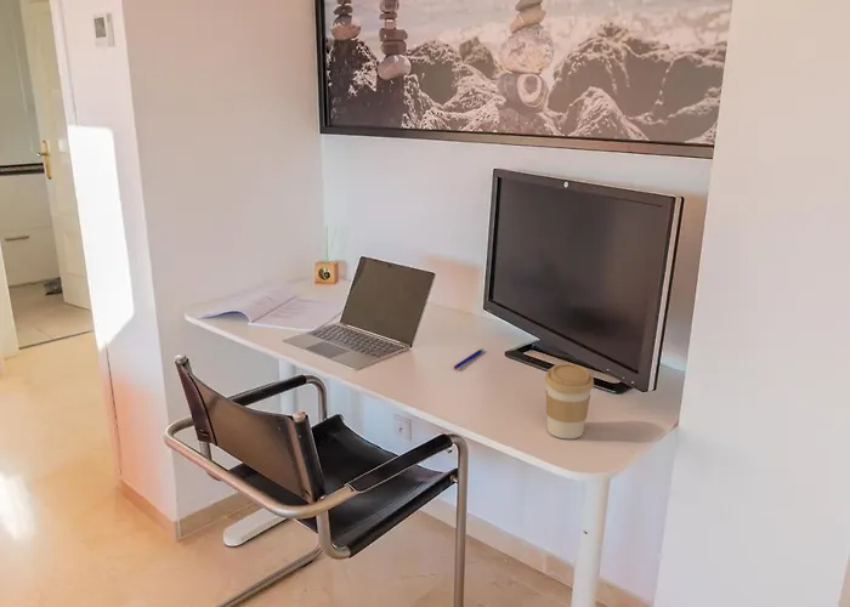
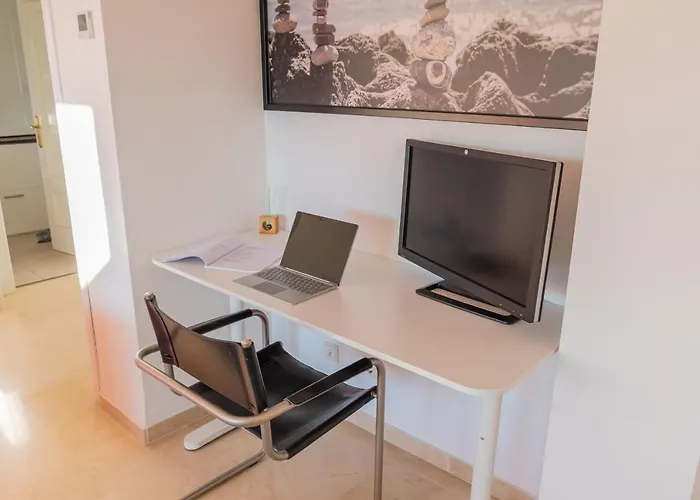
- coffee cup [544,362,595,439]
- pen [453,347,484,370]
